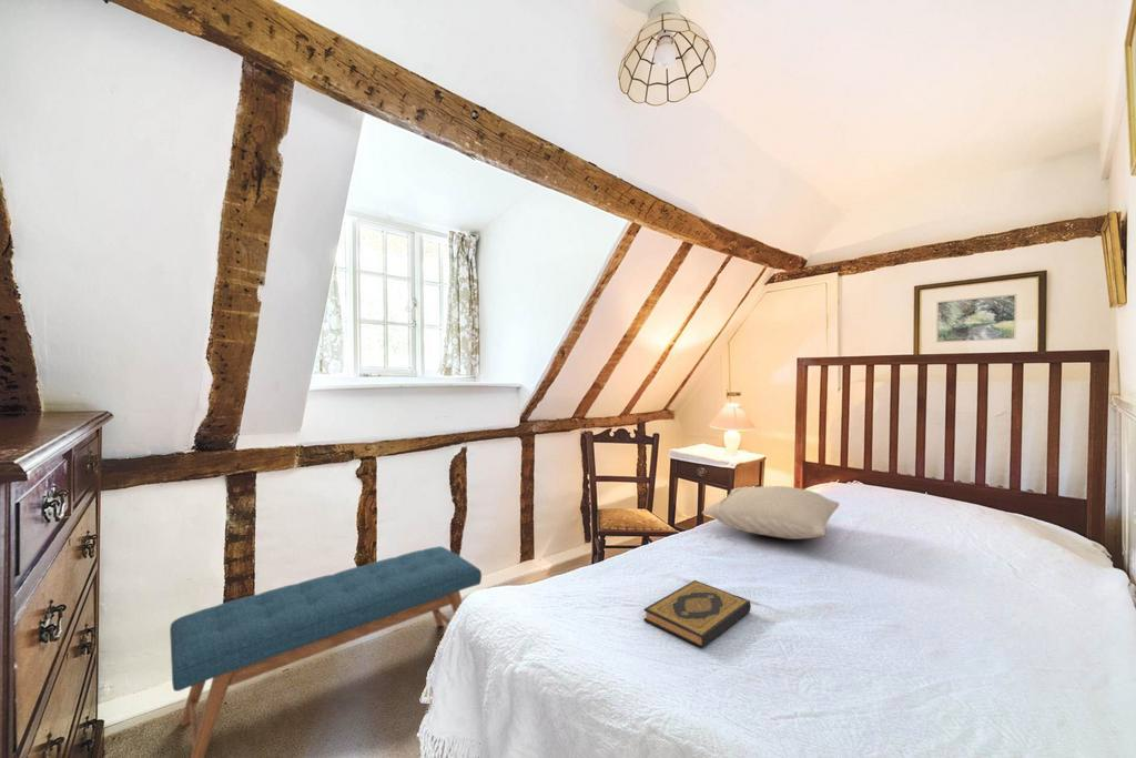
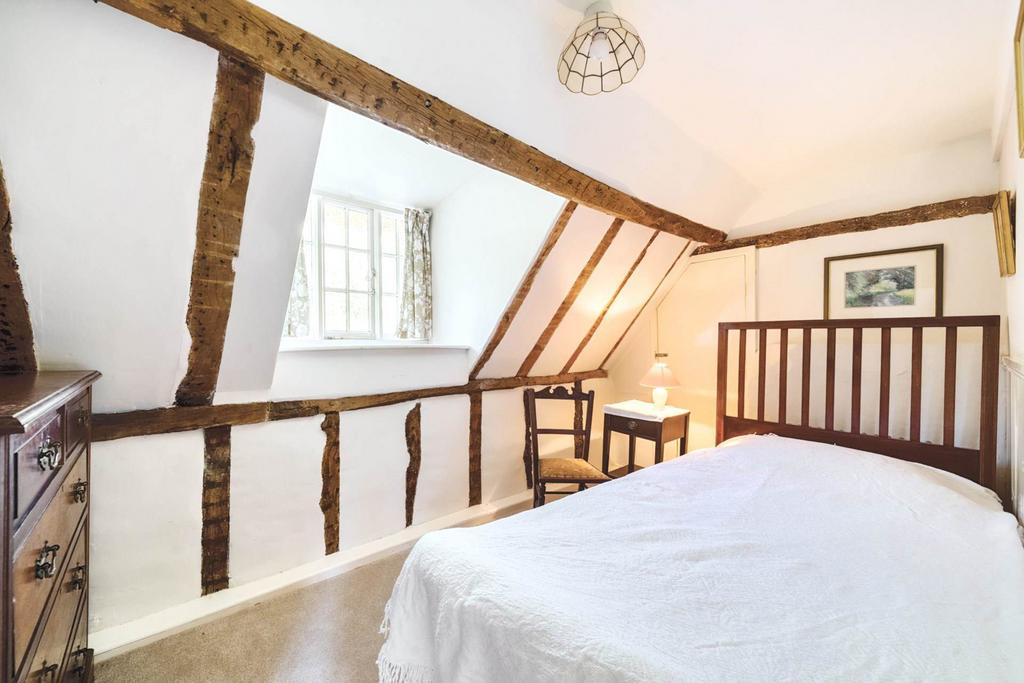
- pillow [701,485,841,540]
- hardback book [643,579,752,649]
- bench [169,545,483,758]
